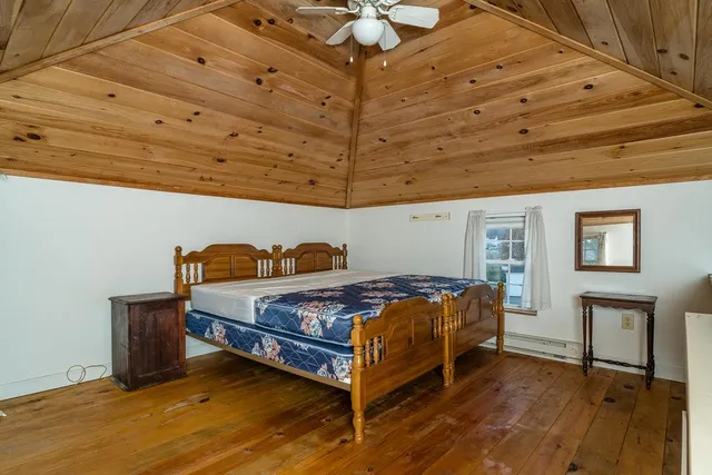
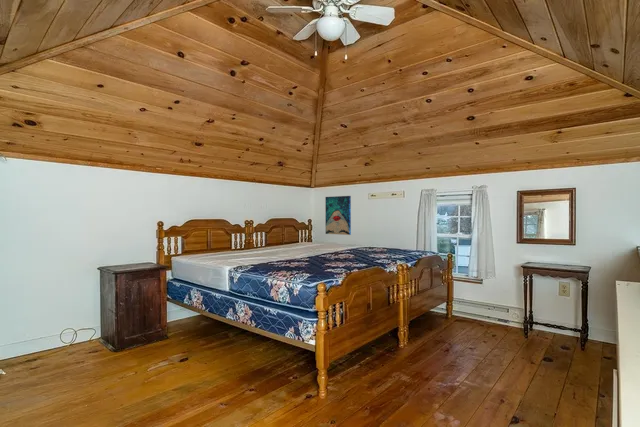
+ wall art [324,195,352,236]
